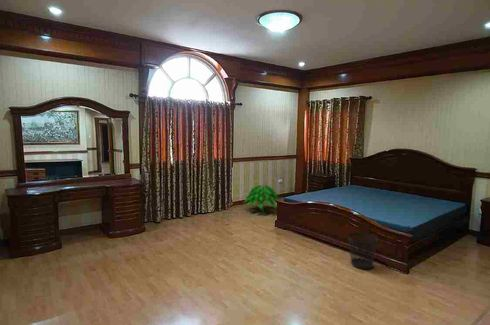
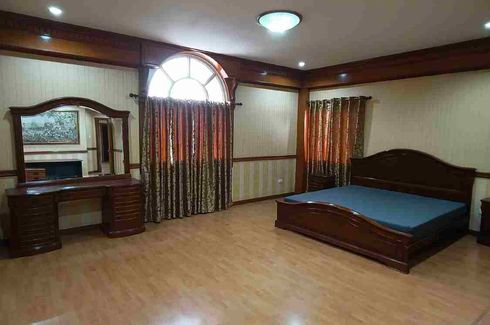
- wastebasket [347,232,379,270]
- indoor plant [242,184,281,212]
